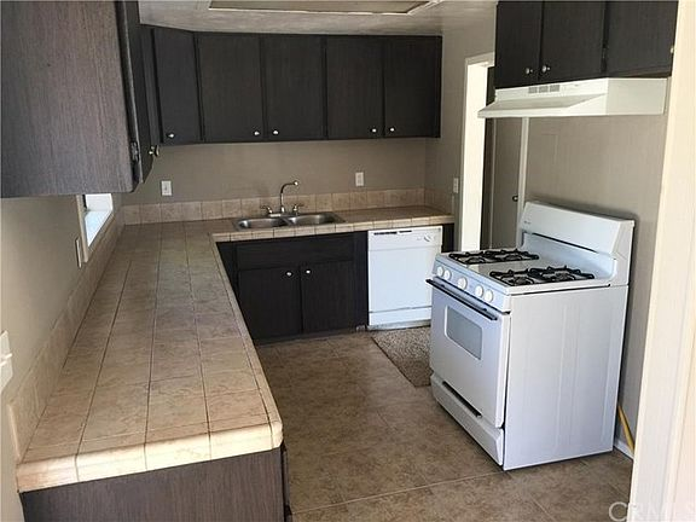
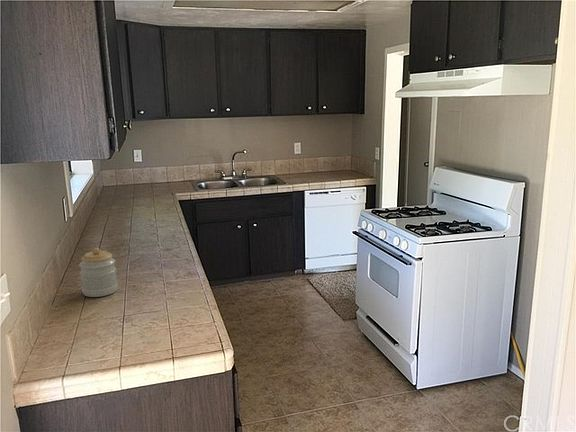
+ jar [78,247,119,298]
